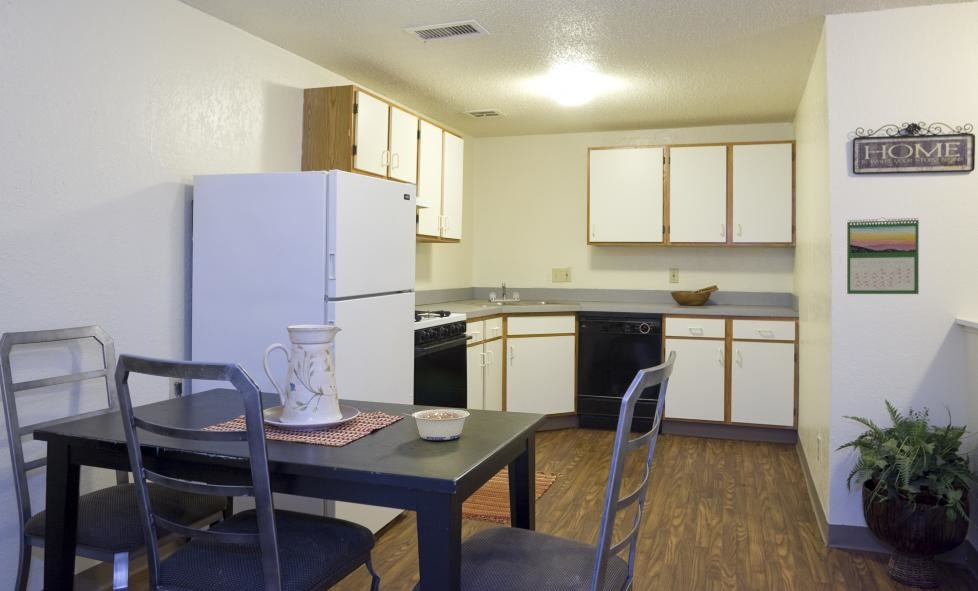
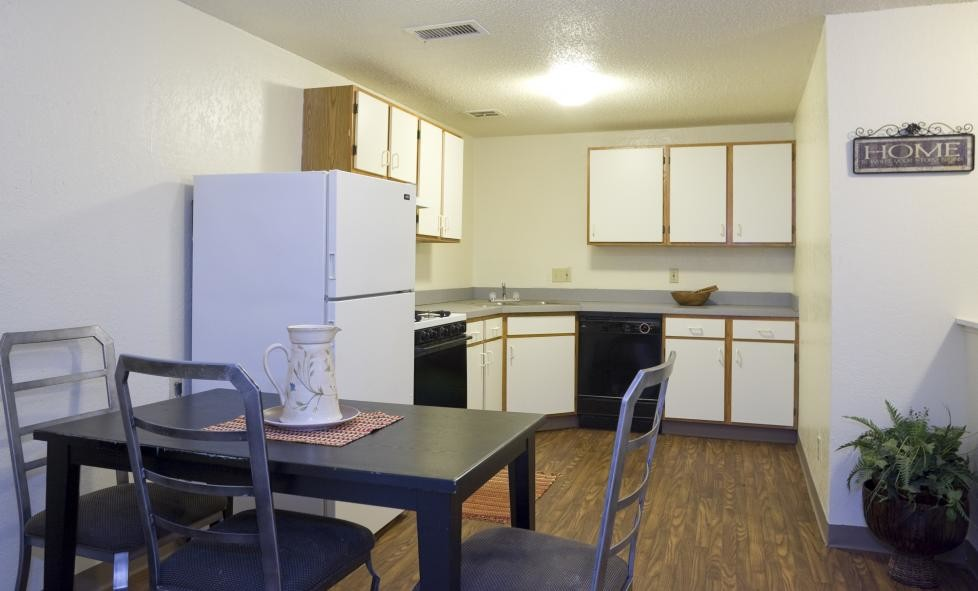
- calendar [846,216,920,295]
- legume [402,408,471,441]
